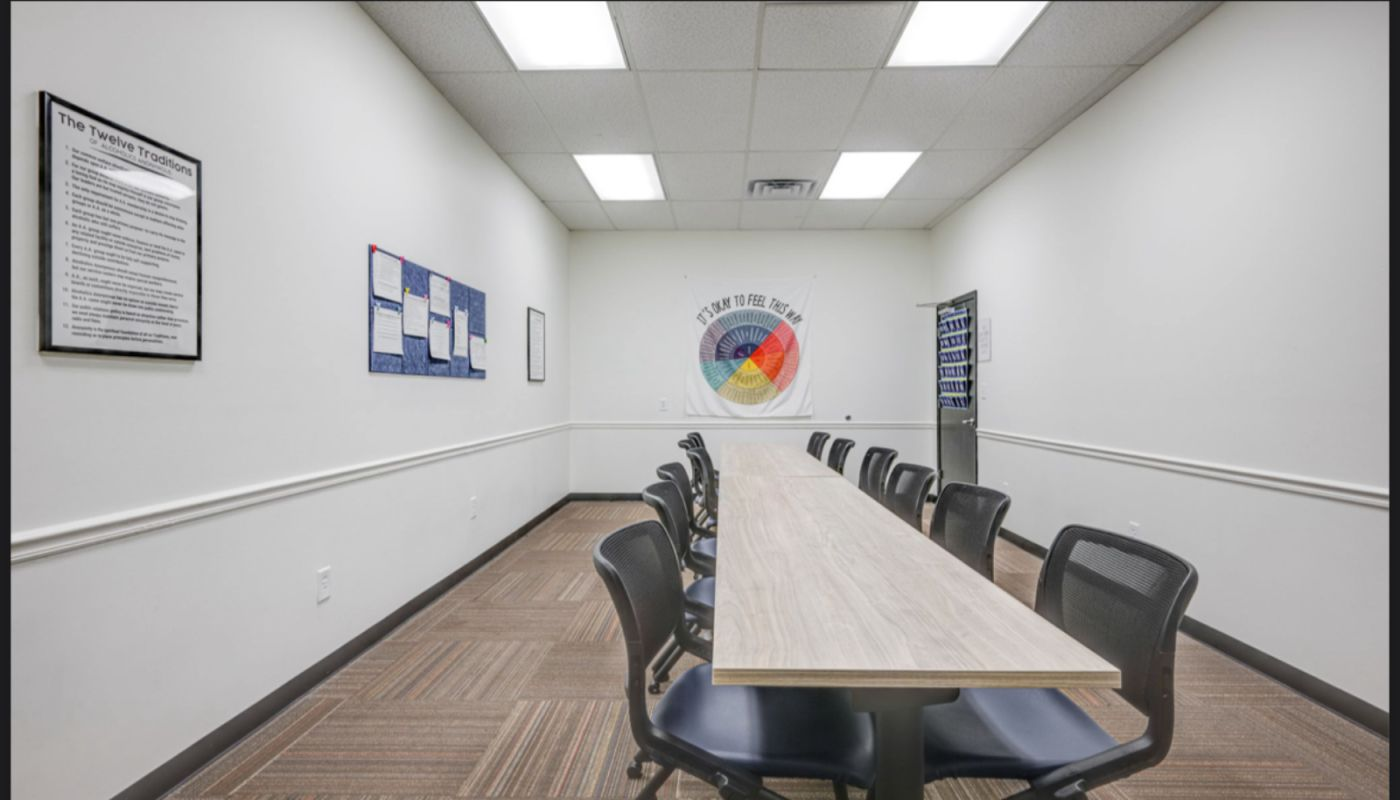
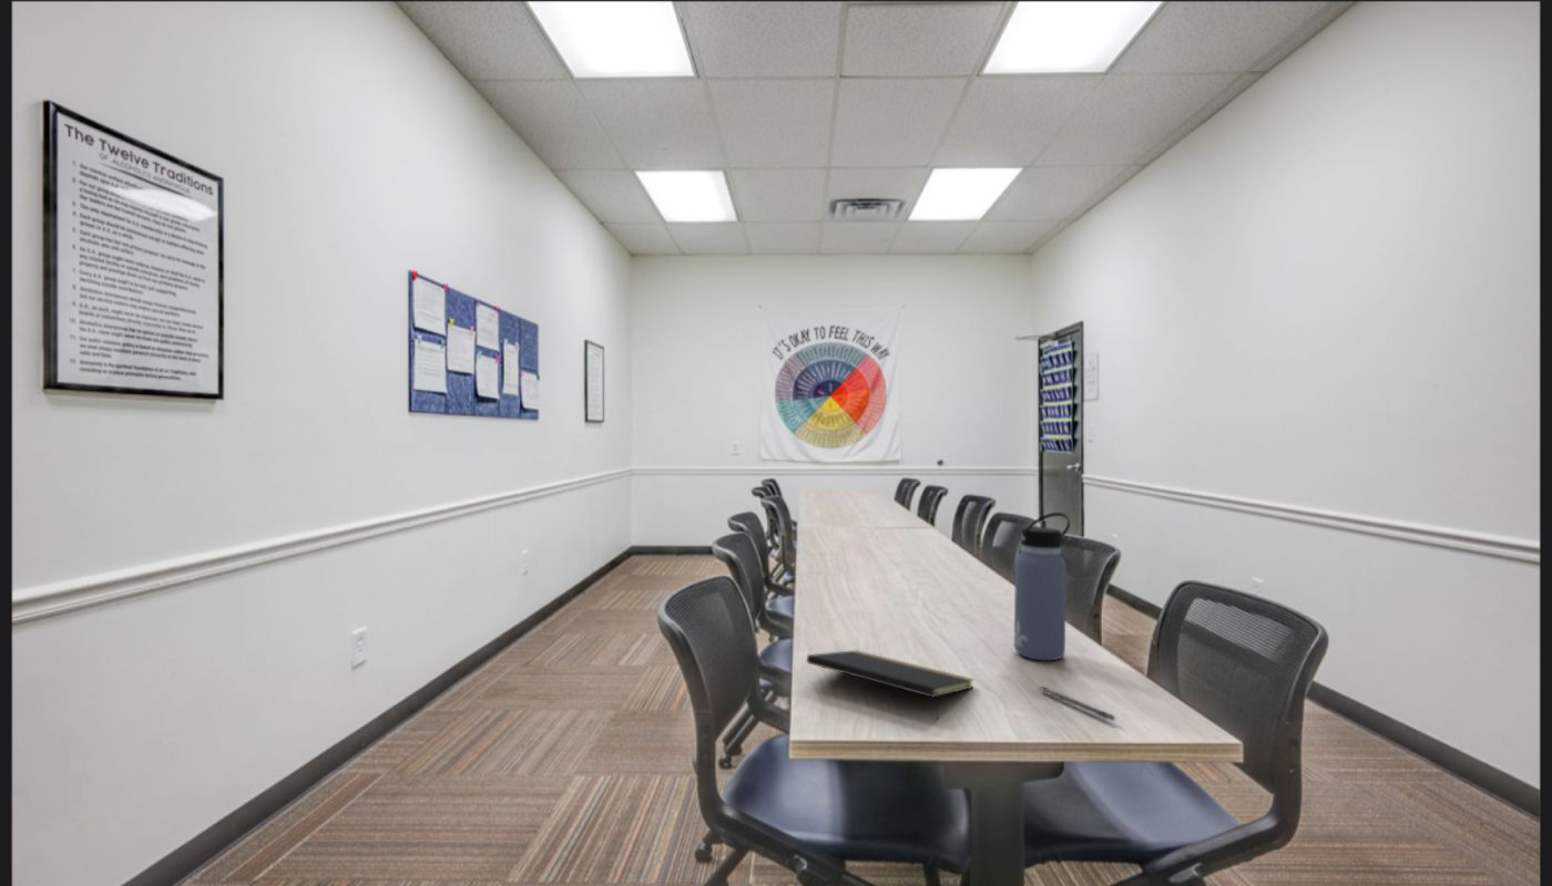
+ notepad [806,649,976,721]
+ water bottle [1013,512,1071,661]
+ pen [1039,687,1116,722]
